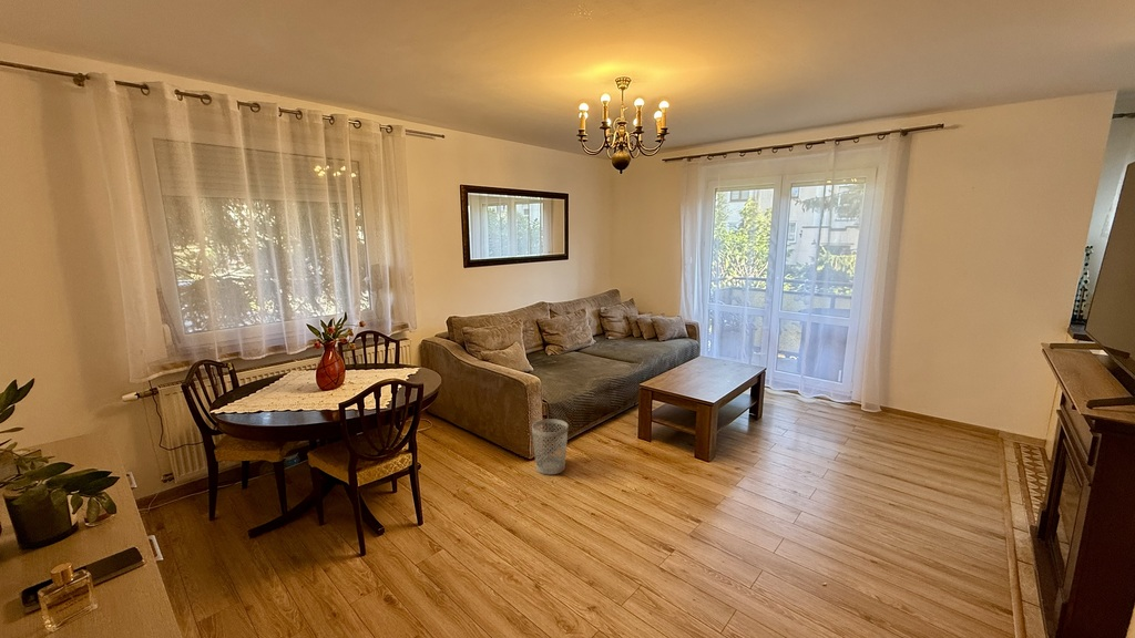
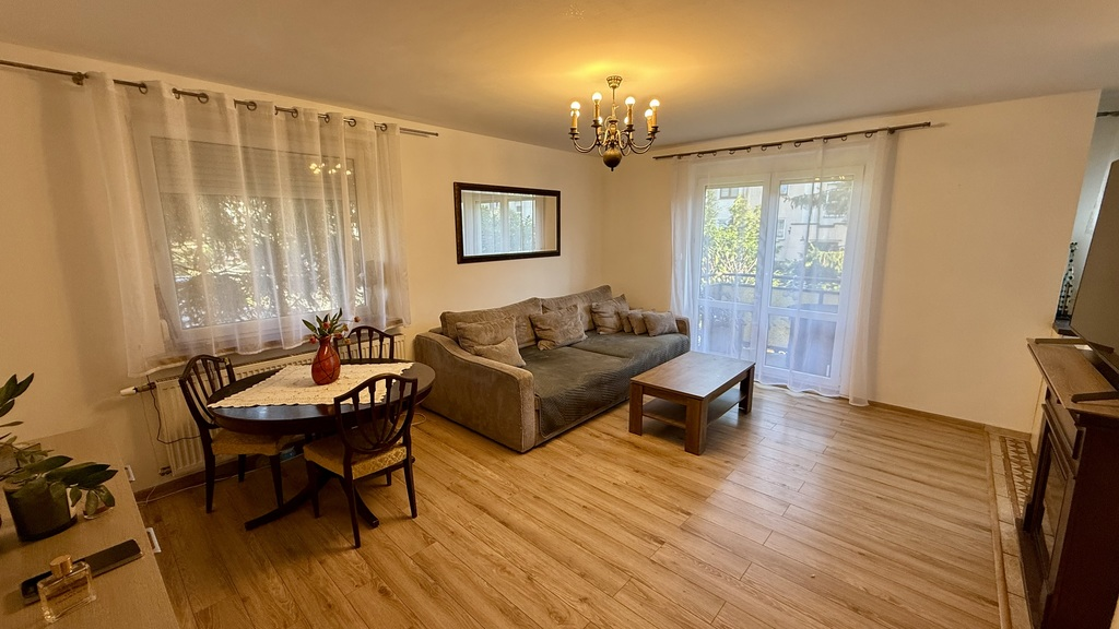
- wastebasket [531,418,570,475]
